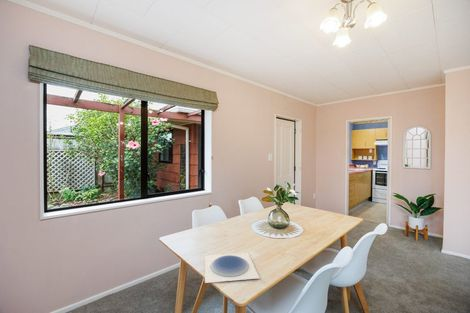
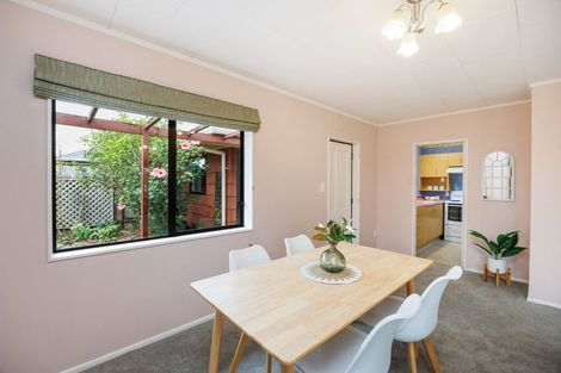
- plate [204,252,260,284]
